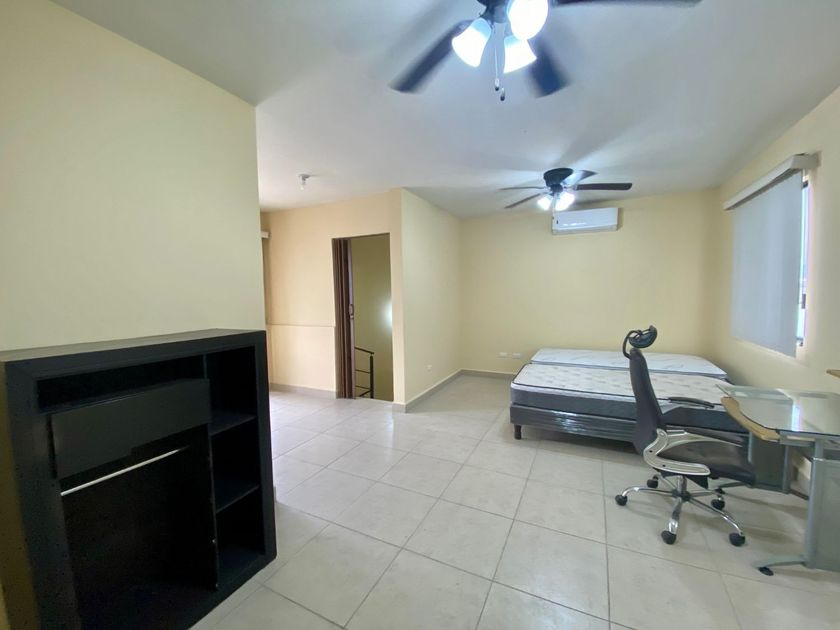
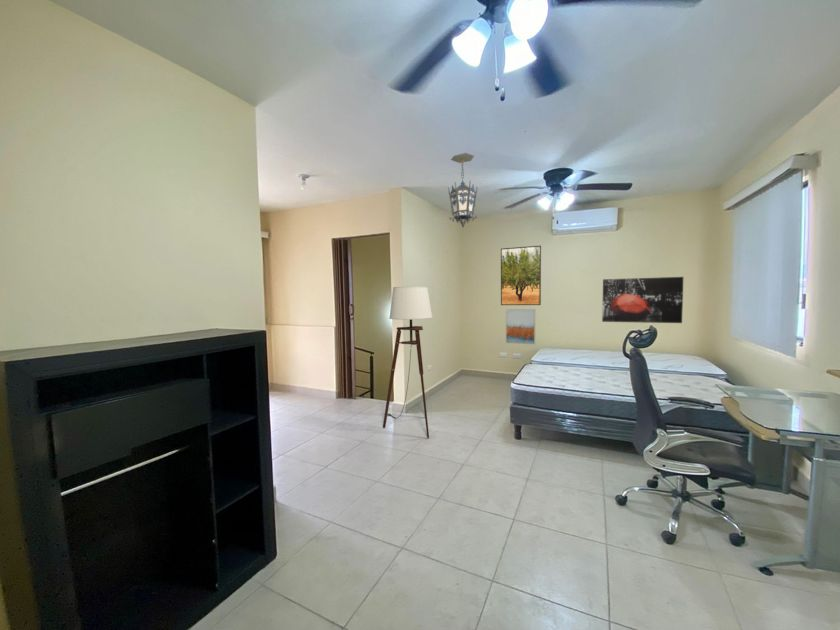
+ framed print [500,245,542,306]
+ wall art [505,308,536,345]
+ hanging lantern [447,152,478,228]
+ wall art [601,276,685,324]
+ floor lamp [382,286,433,439]
